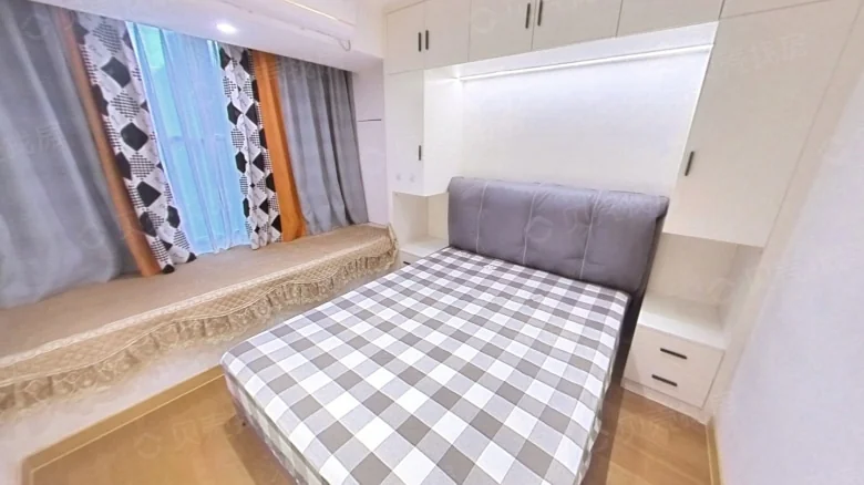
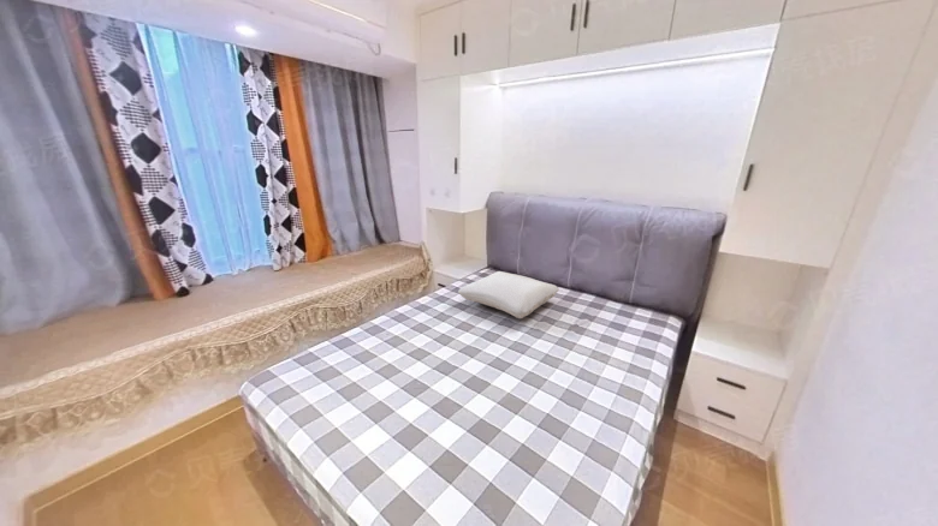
+ pillow [457,270,559,319]
